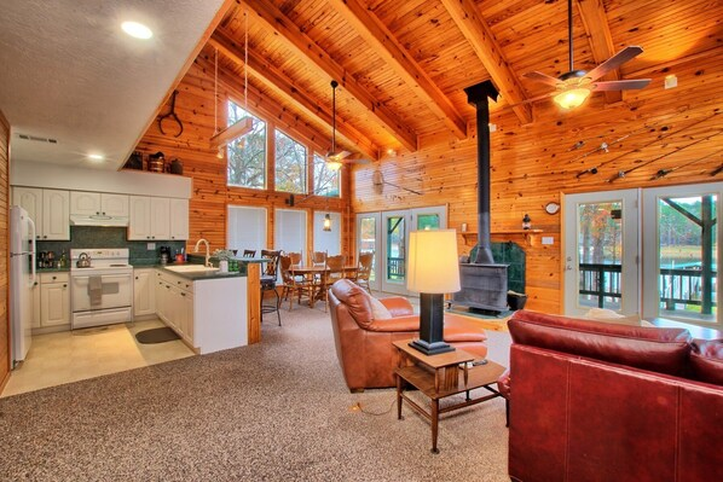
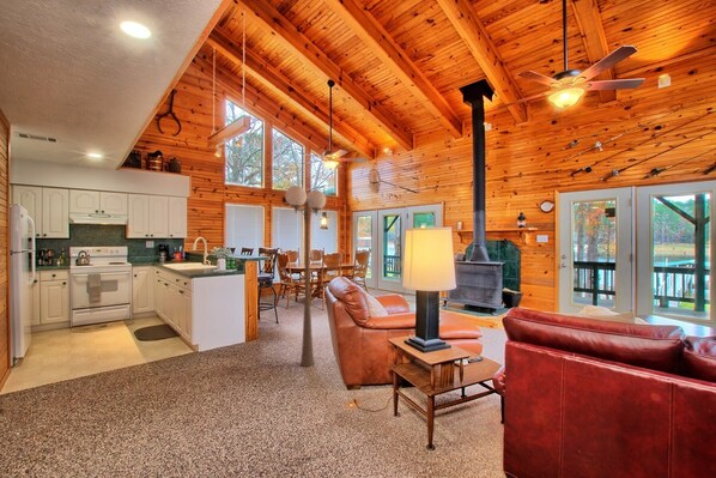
+ floor lamp [284,184,327,368]
